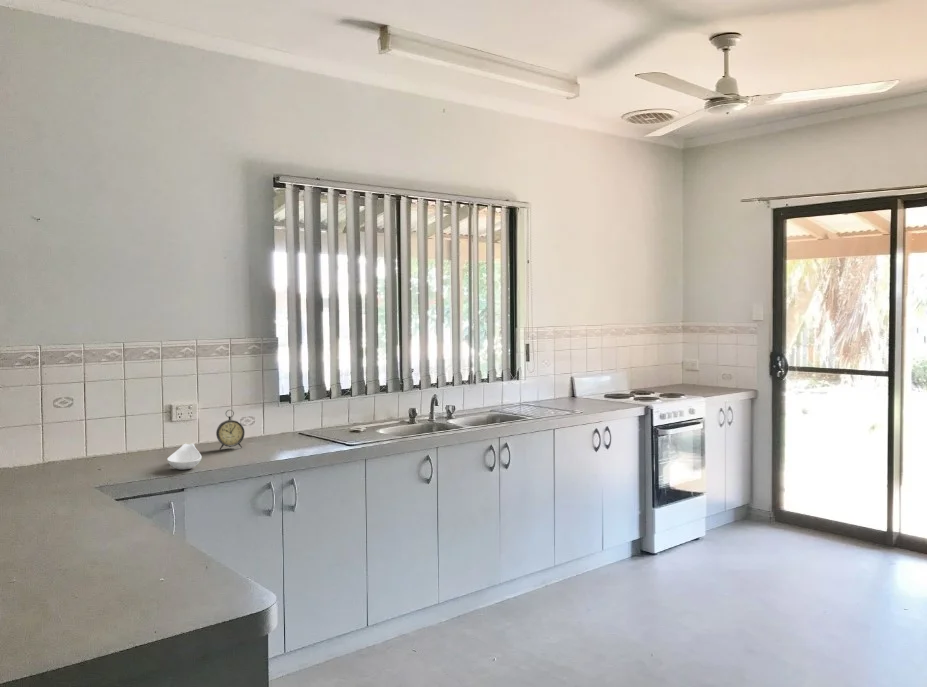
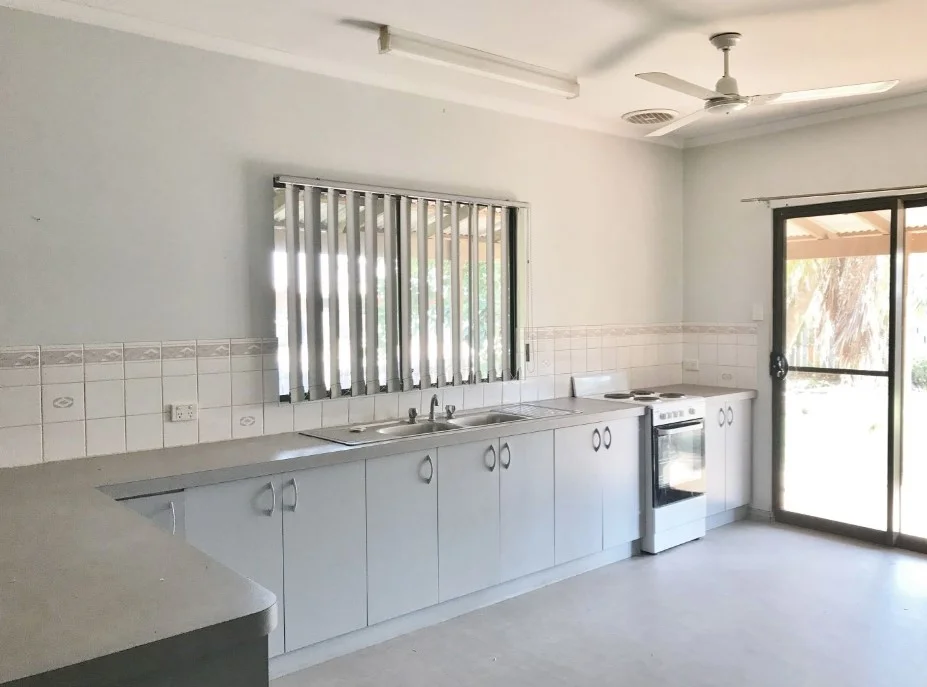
- spoon rest [166,443,203,470]
- alarm clock [215,409,246,450]
